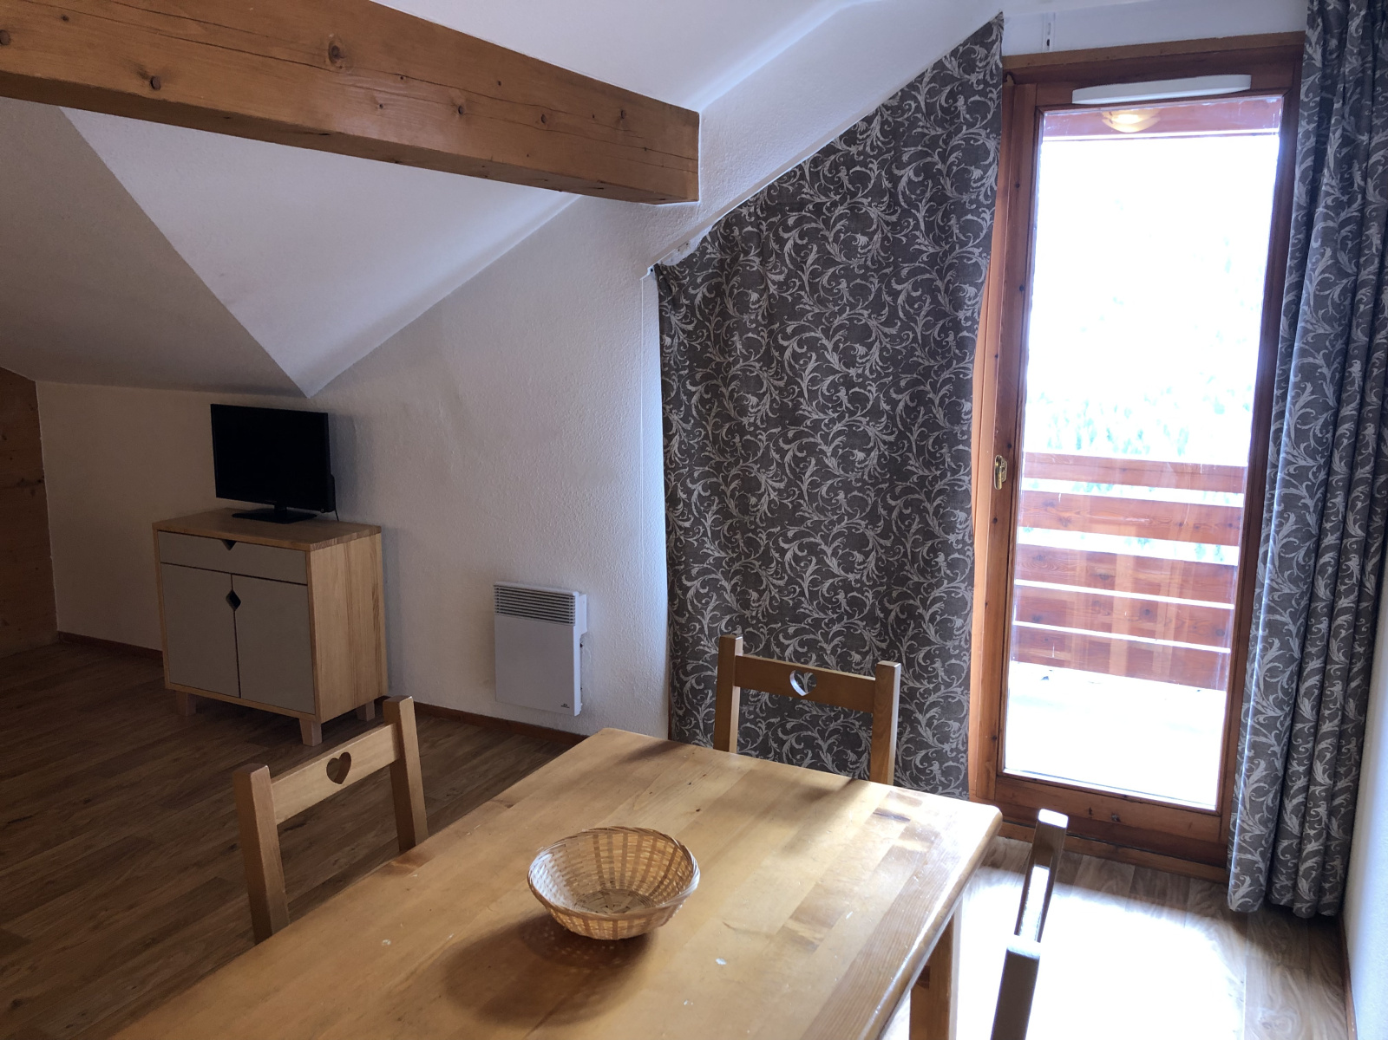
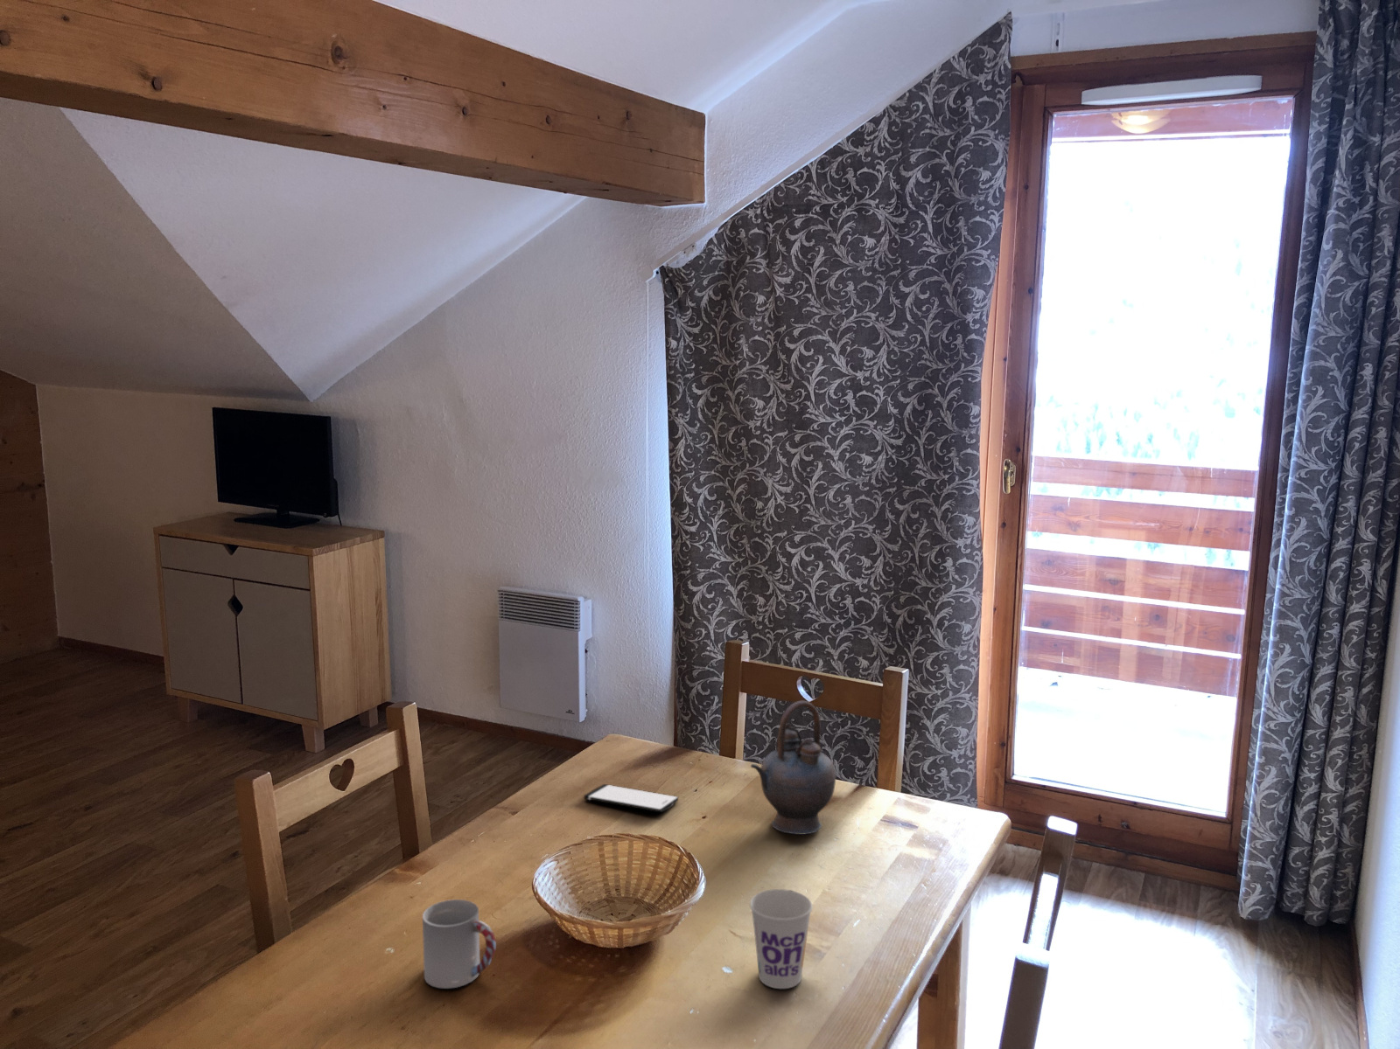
+ cup [422,899,497,989]
+ smartphone [583,783,679,813]
+ teapot [750,700,838,835]
+ cup [749,888,812,989]
